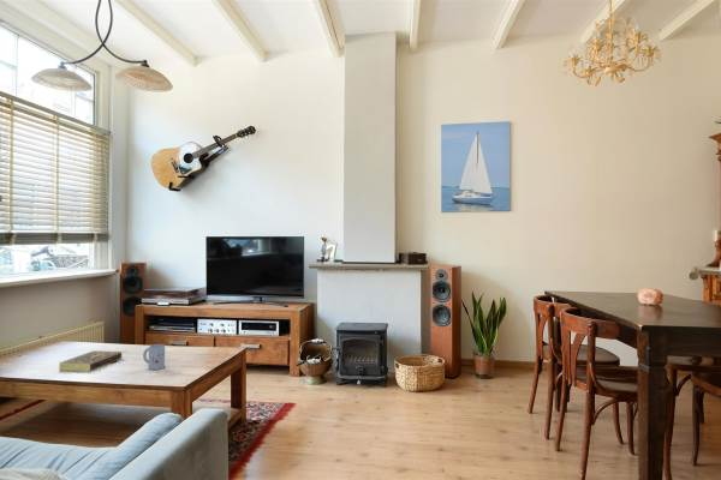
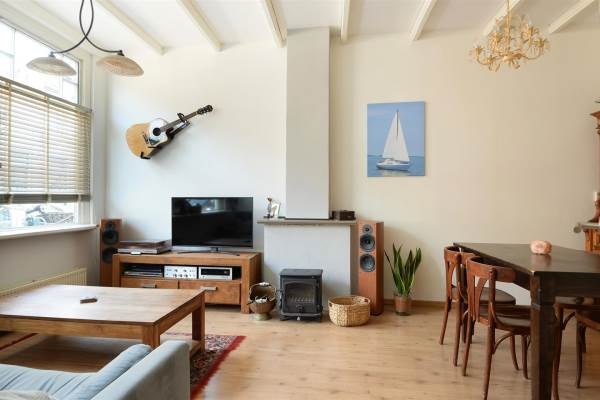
- mug [142,343,166,371]
- book [58,349,123,372]
